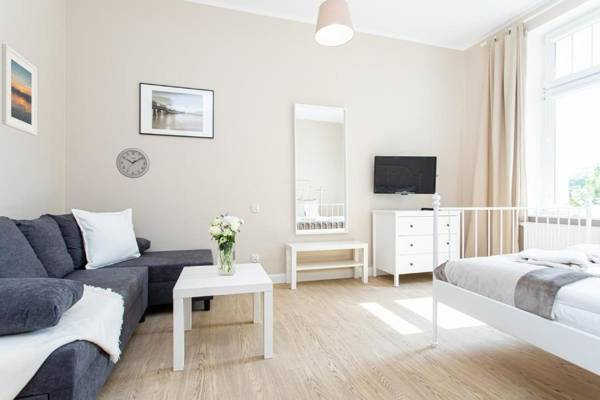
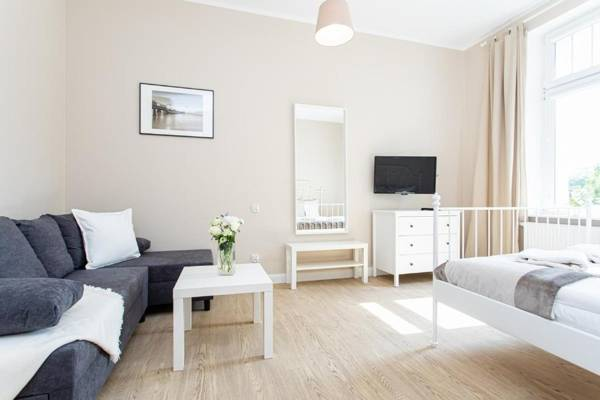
- wall clock [115,147,151,179]
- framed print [1,43,38,137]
